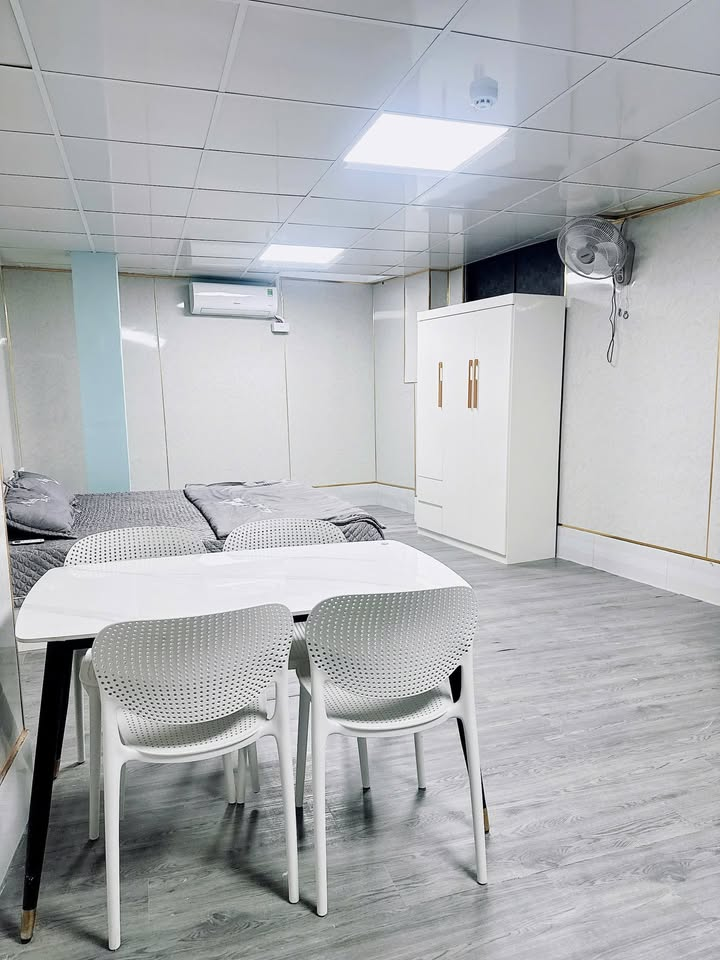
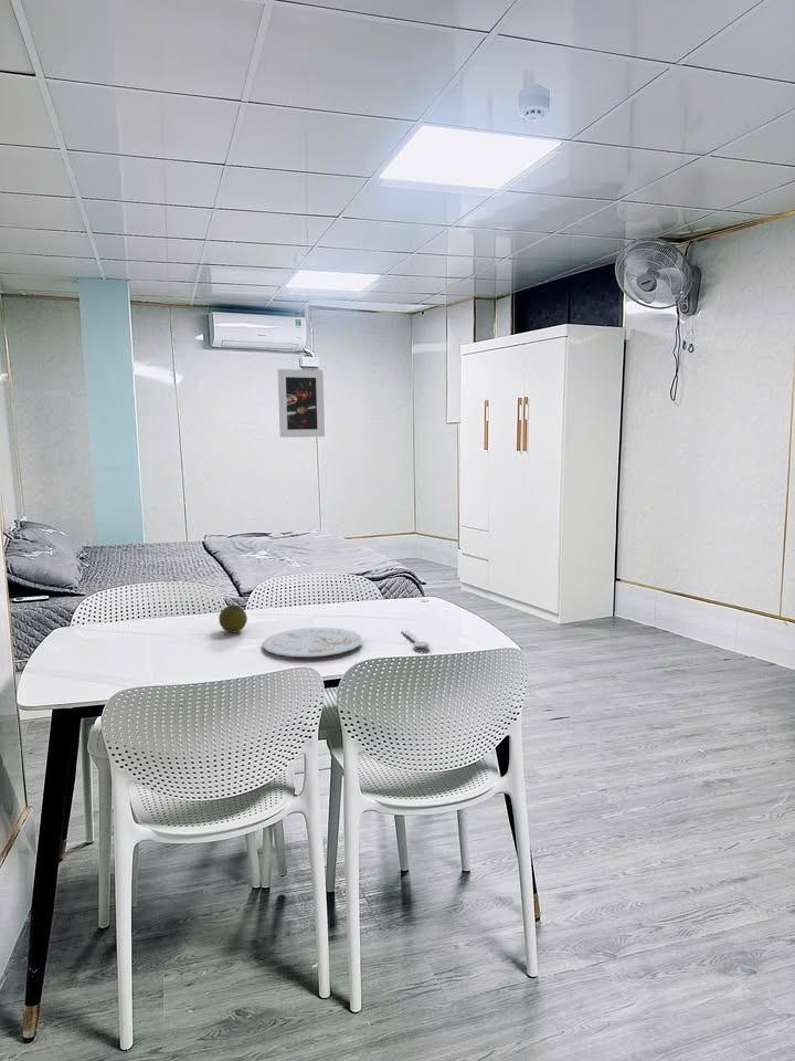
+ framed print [277,368,326,439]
+ fruit [218,603,248,633]
+ plate [262,627,364,658]
+ spoon [400,629,431,649]
